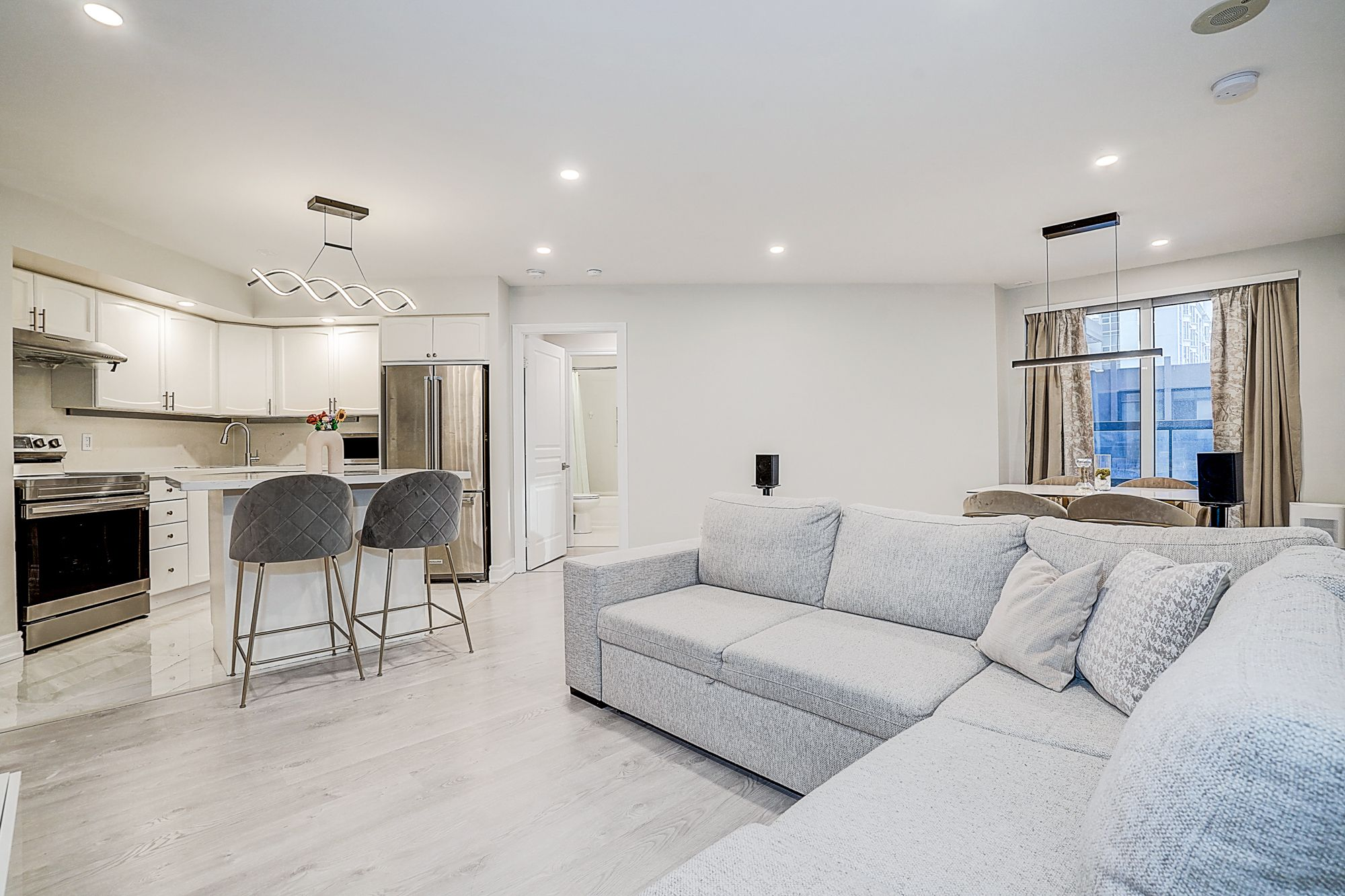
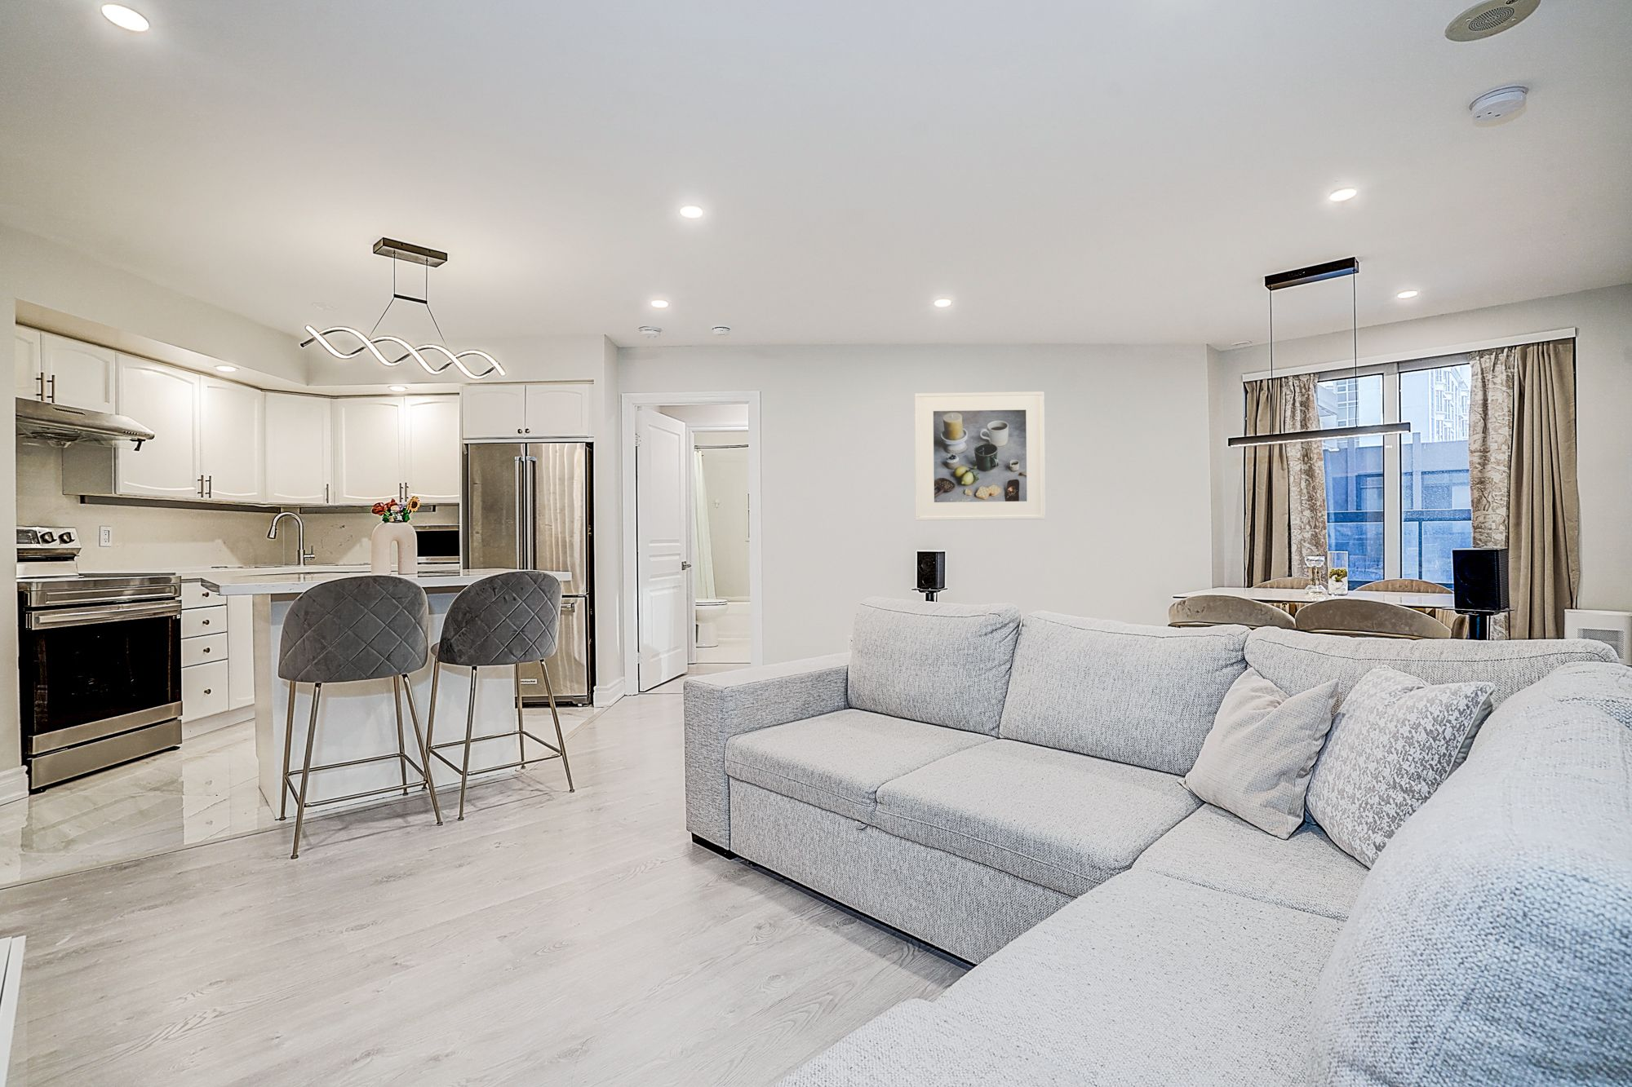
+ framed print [914,391,1046,522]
